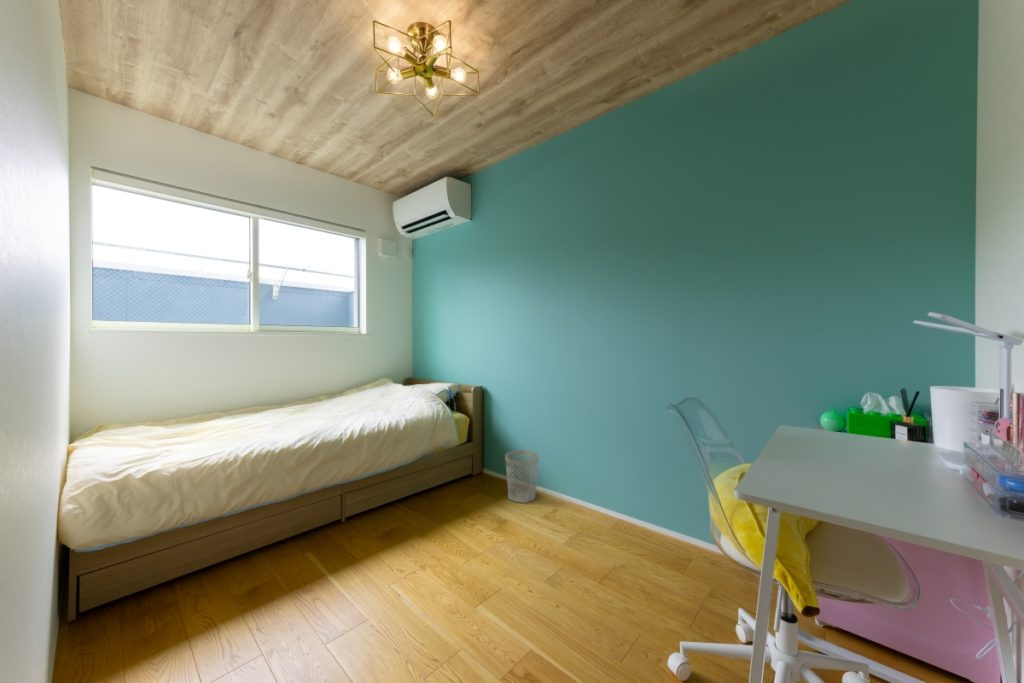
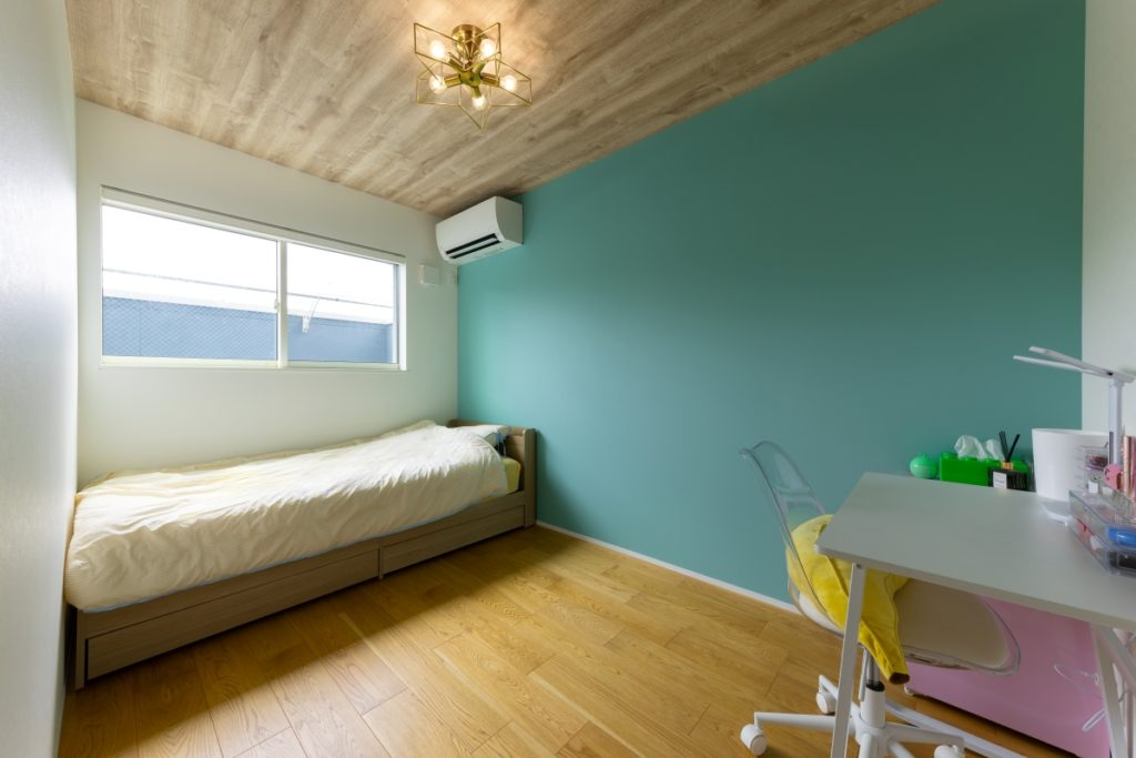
- wastebasket [504,449,540,504]
